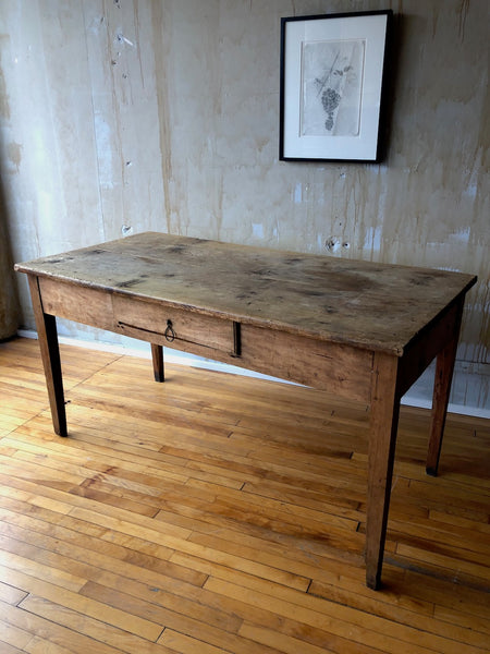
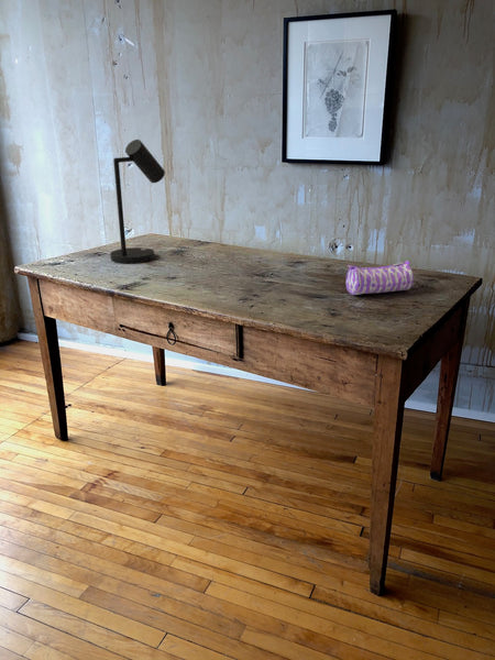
+ pencil case [344,260,415,296]
+ desk lamp [109,139,166,264]
